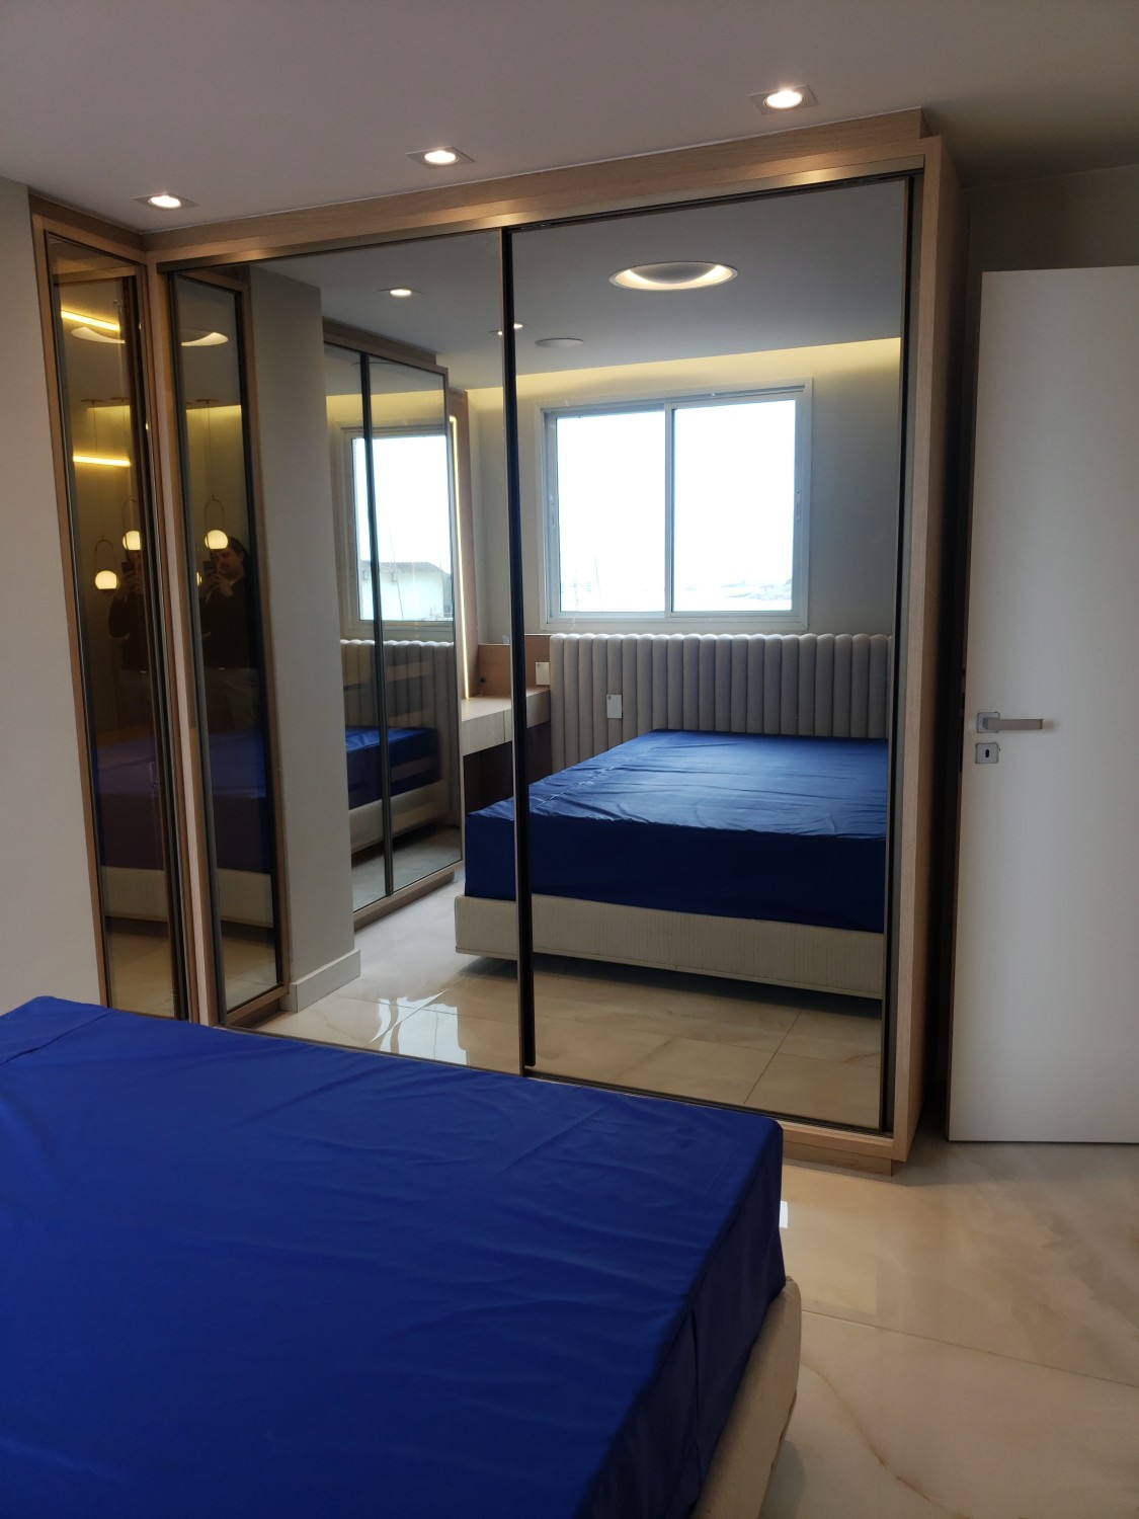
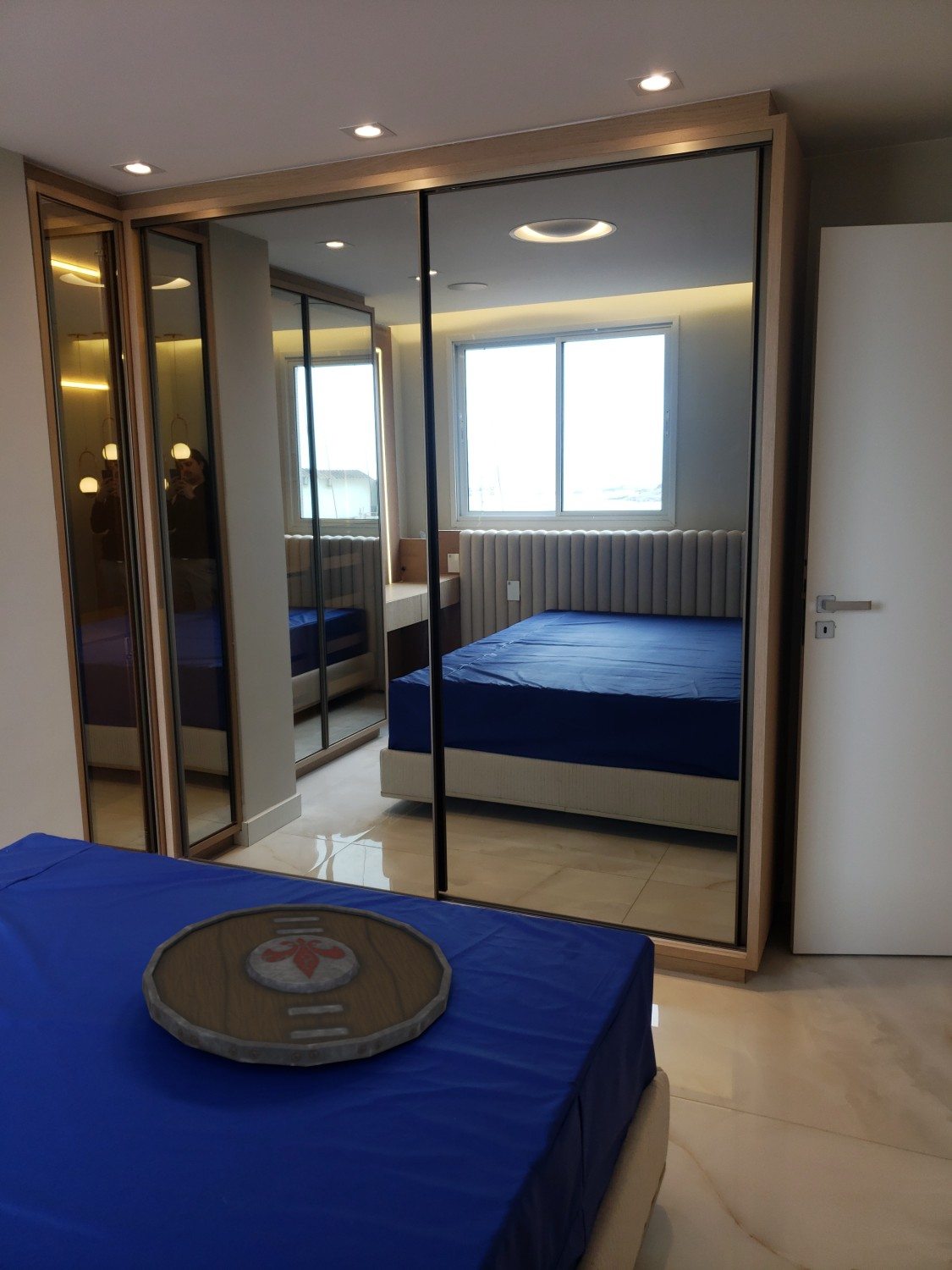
+ serving tray [141,903,453,1068]
